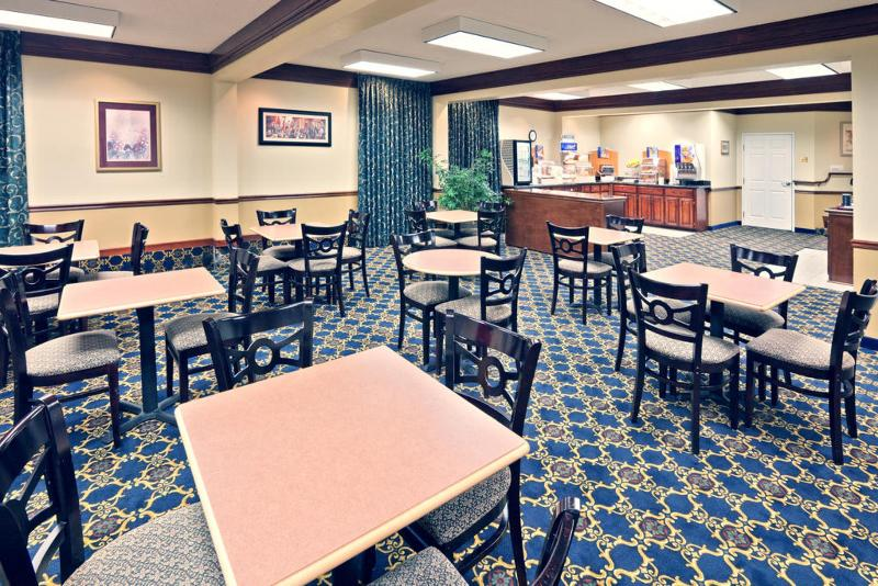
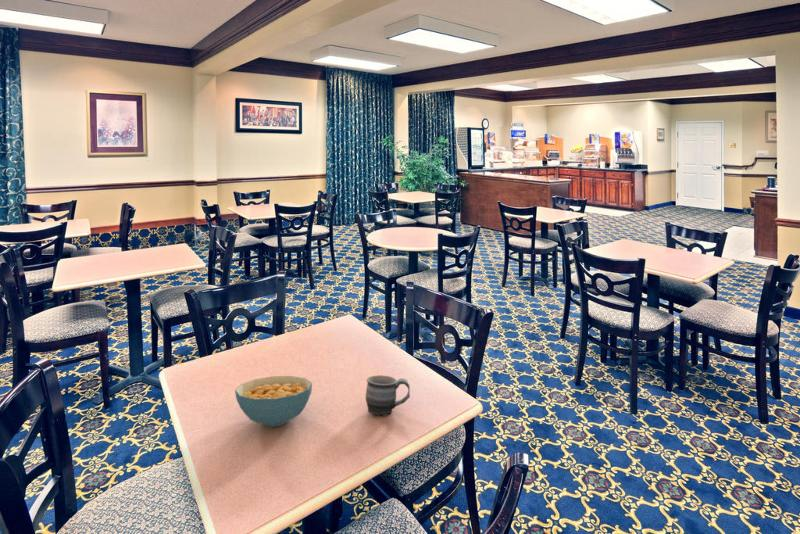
+ cereal bowl [234,375,313,427]
+ mug [365,374,411,417]
